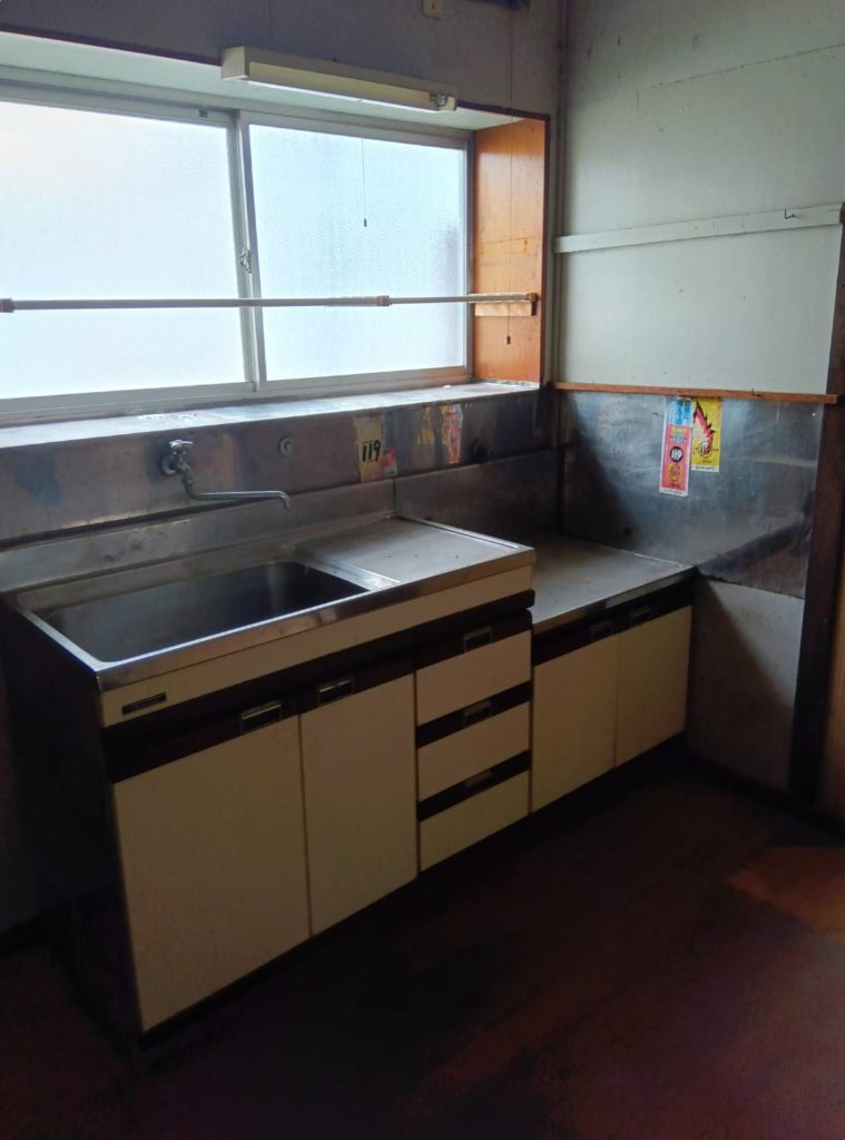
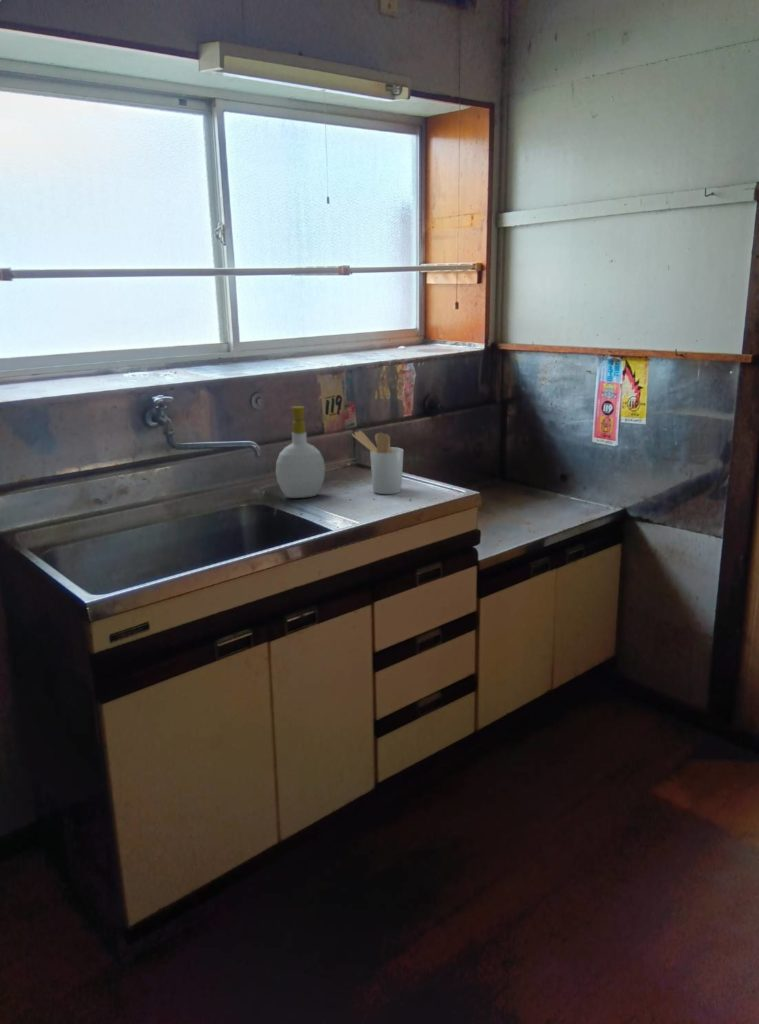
+ utensil holder [351,430,404,495]
+ soap bottle [275,405,326,499]
